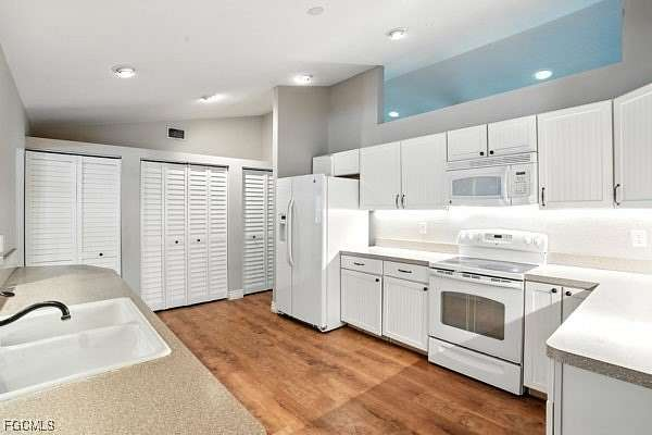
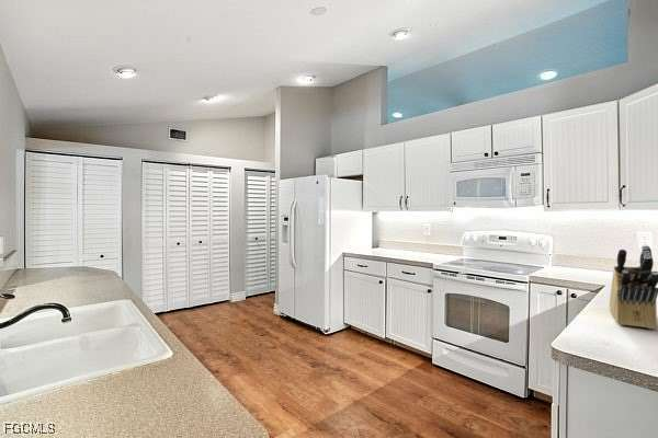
+ knife block [609,244,658,330]
